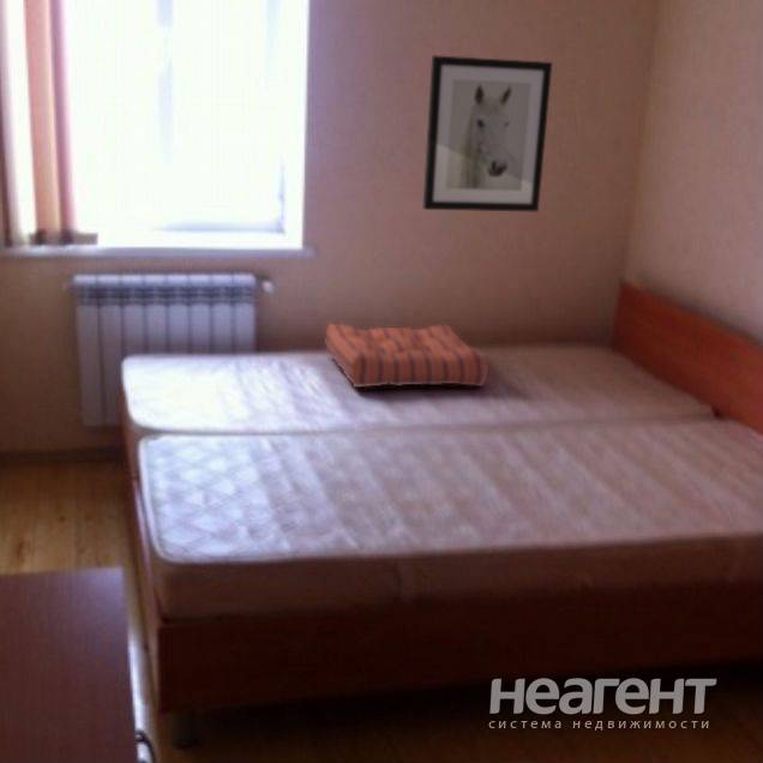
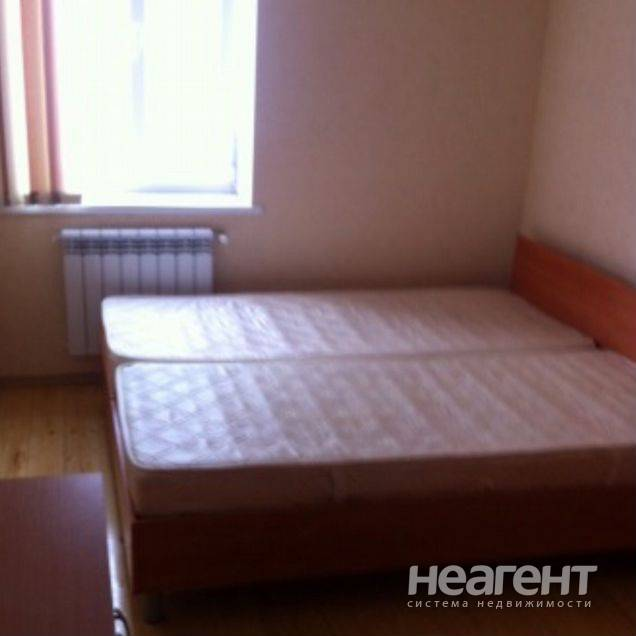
- seat cushion [325,323,489,389]
- wall art [422,54,553,212]
